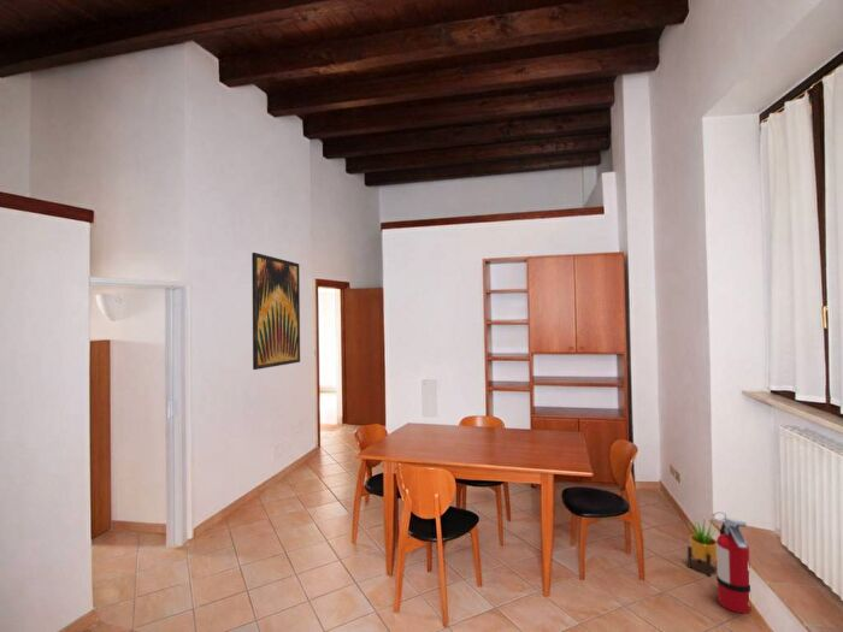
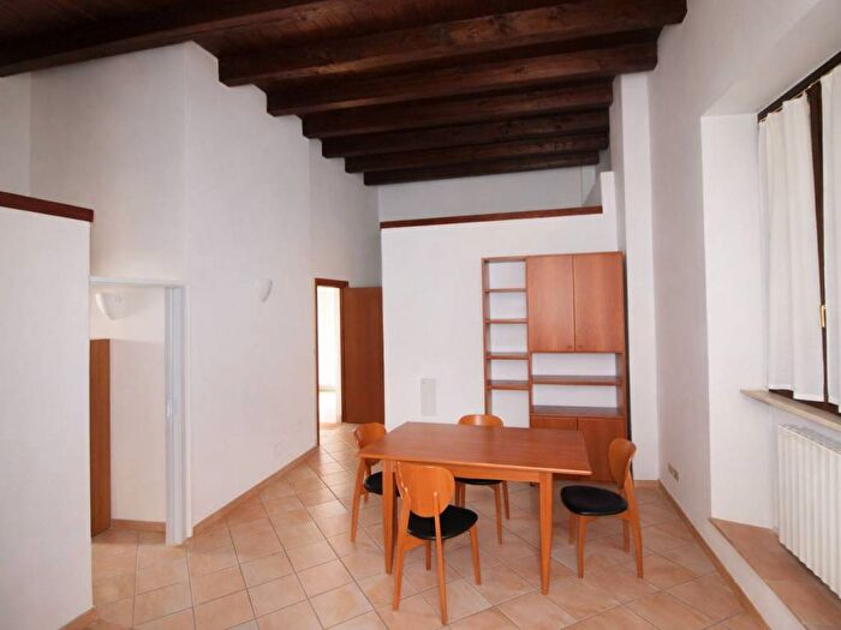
- wall art [250,252,301,371]
- potted plant [686,519,718,578]
- fire extinguisher [712,510,751,614]
